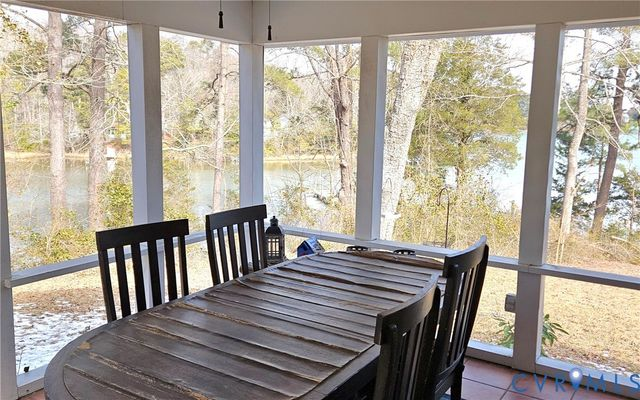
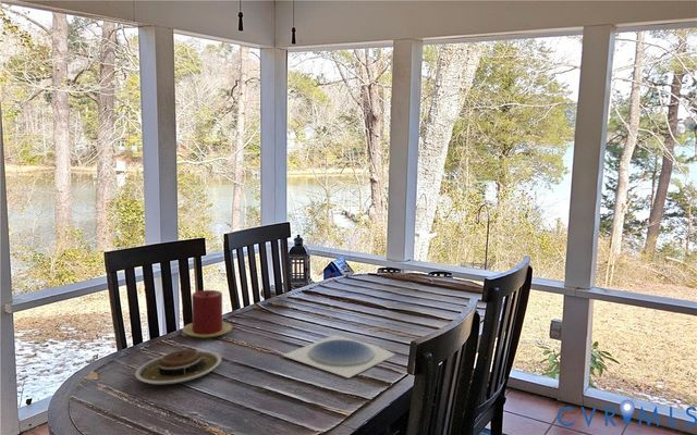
+ plate [134,349,222,386]
+ plate [282,334,396,378]
+ candle [181,289,233,339]
